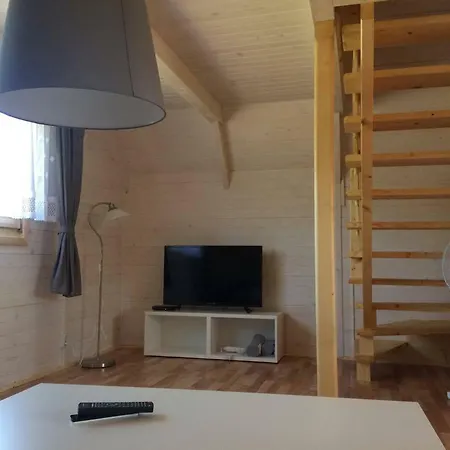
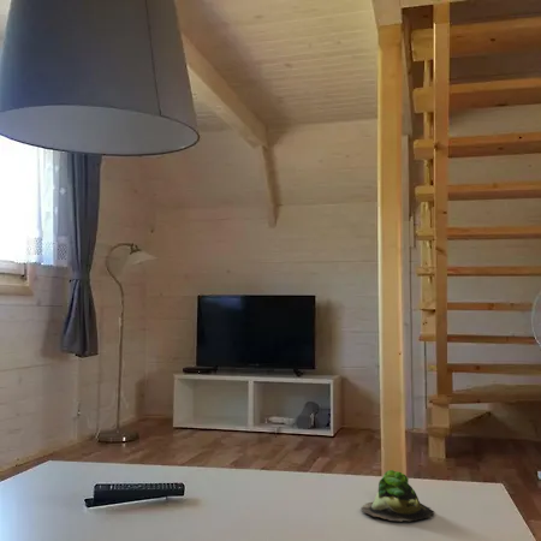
+ succulent plant [359,469,435,522]
